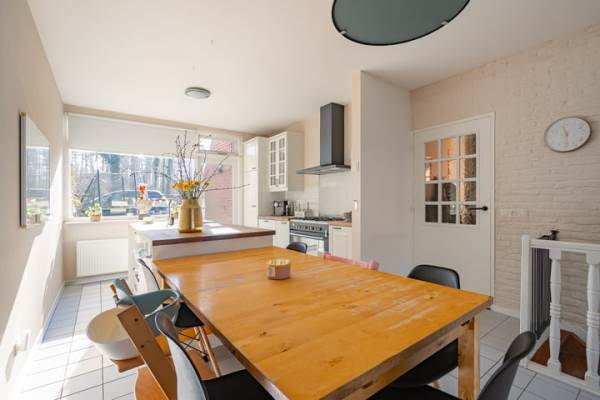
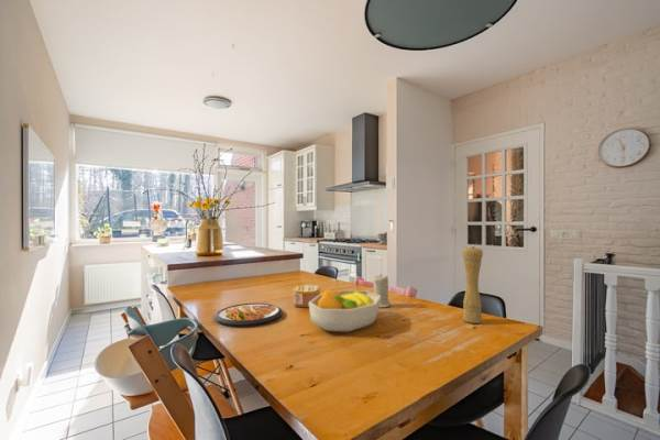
+ candle [372,273,392,309]
+ pepper mill [461,245,484,324]
+ fruit bowl [307,288,381,333]
+ dish [212,302,284,327]
